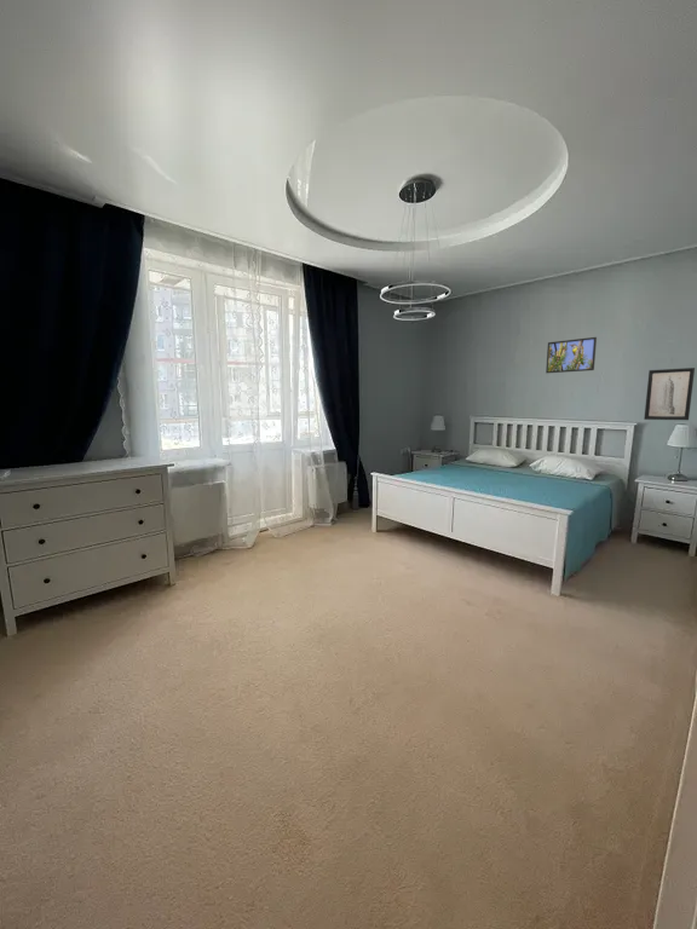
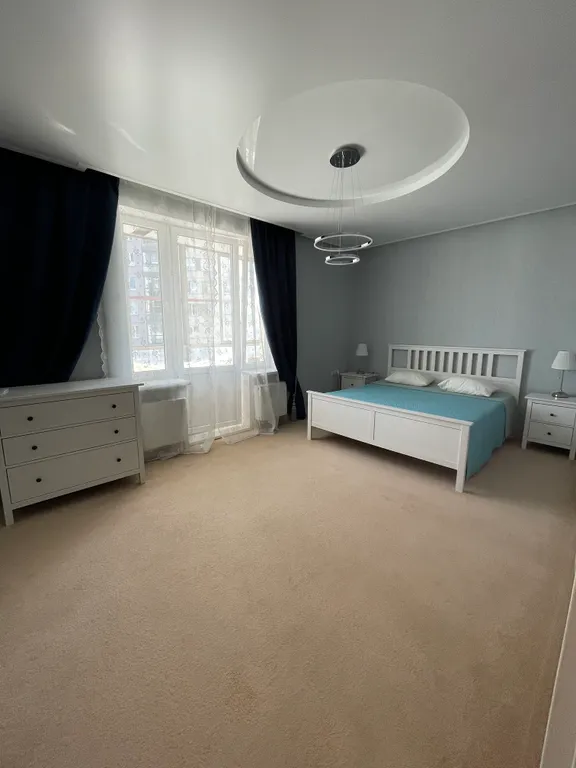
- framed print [545,336,598,374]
- wall art [643,367,696,421]
